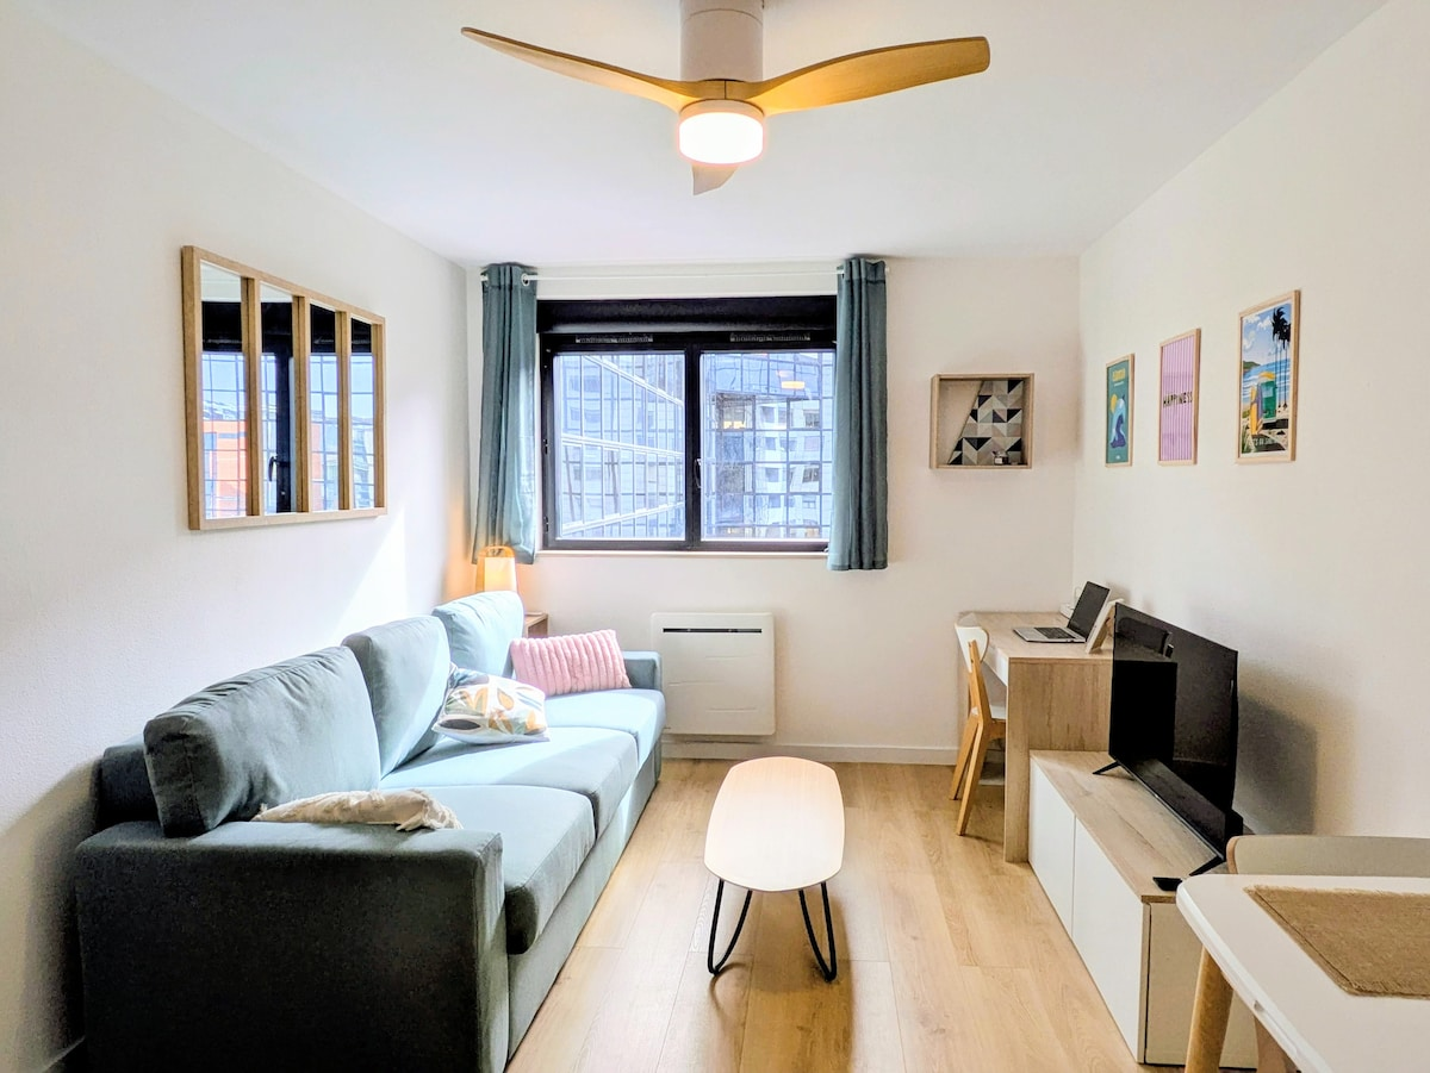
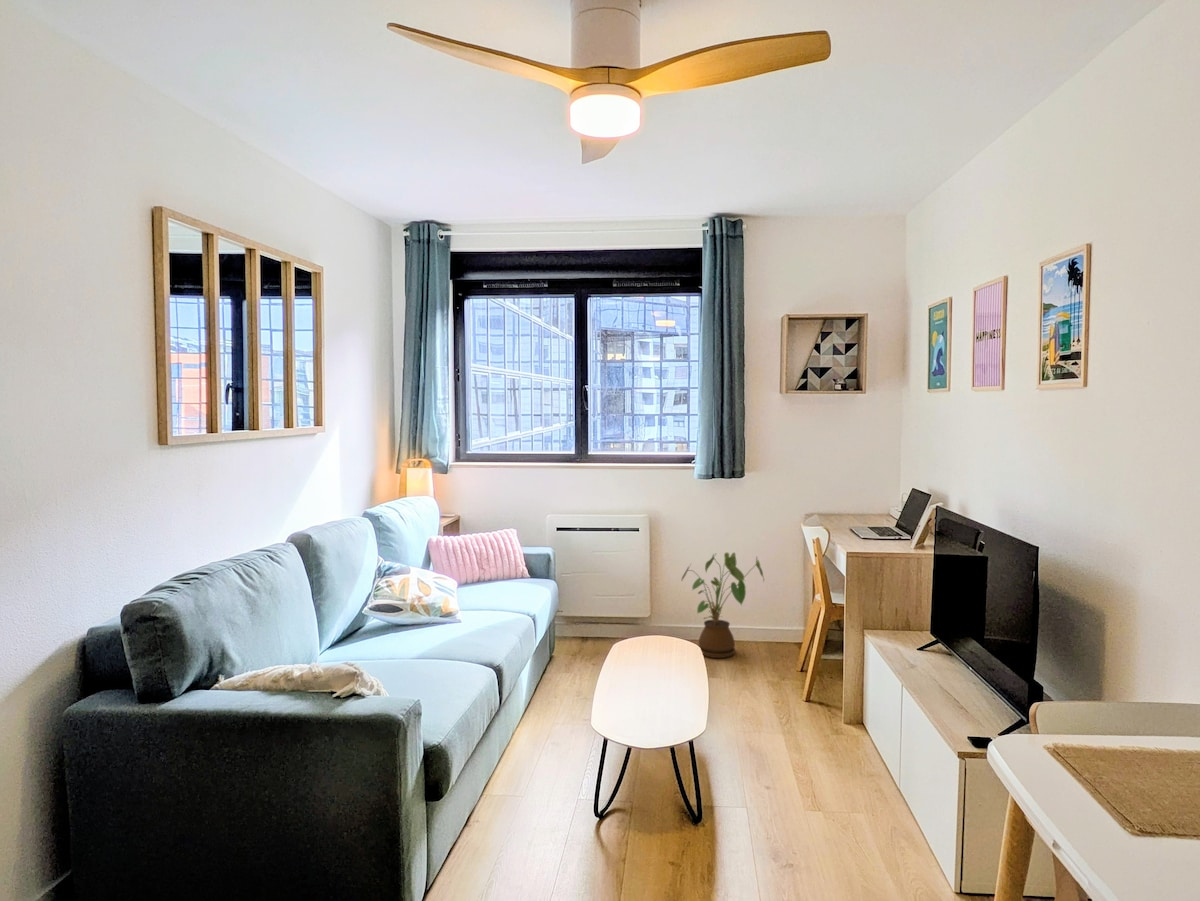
+ house plant [681,551,765,659]
